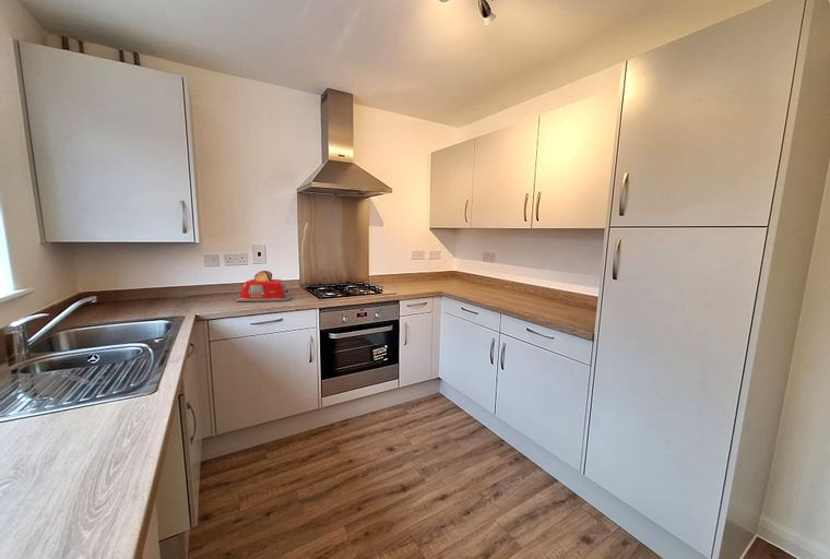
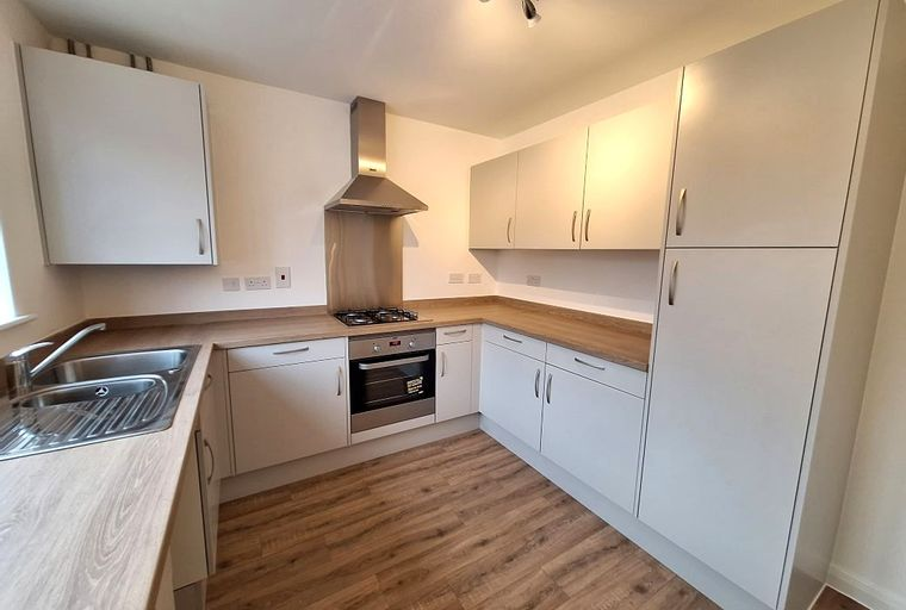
- toaster [235,270,293,302]
